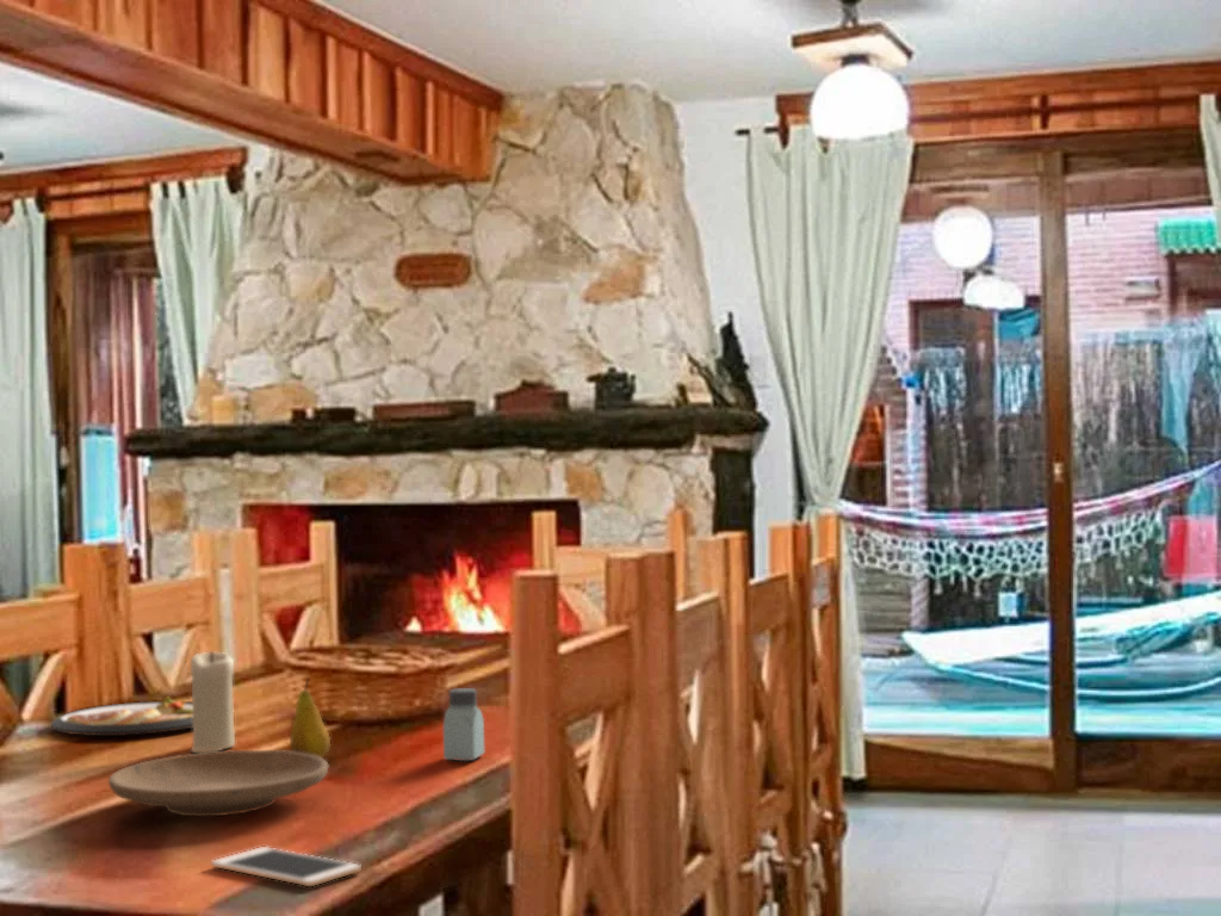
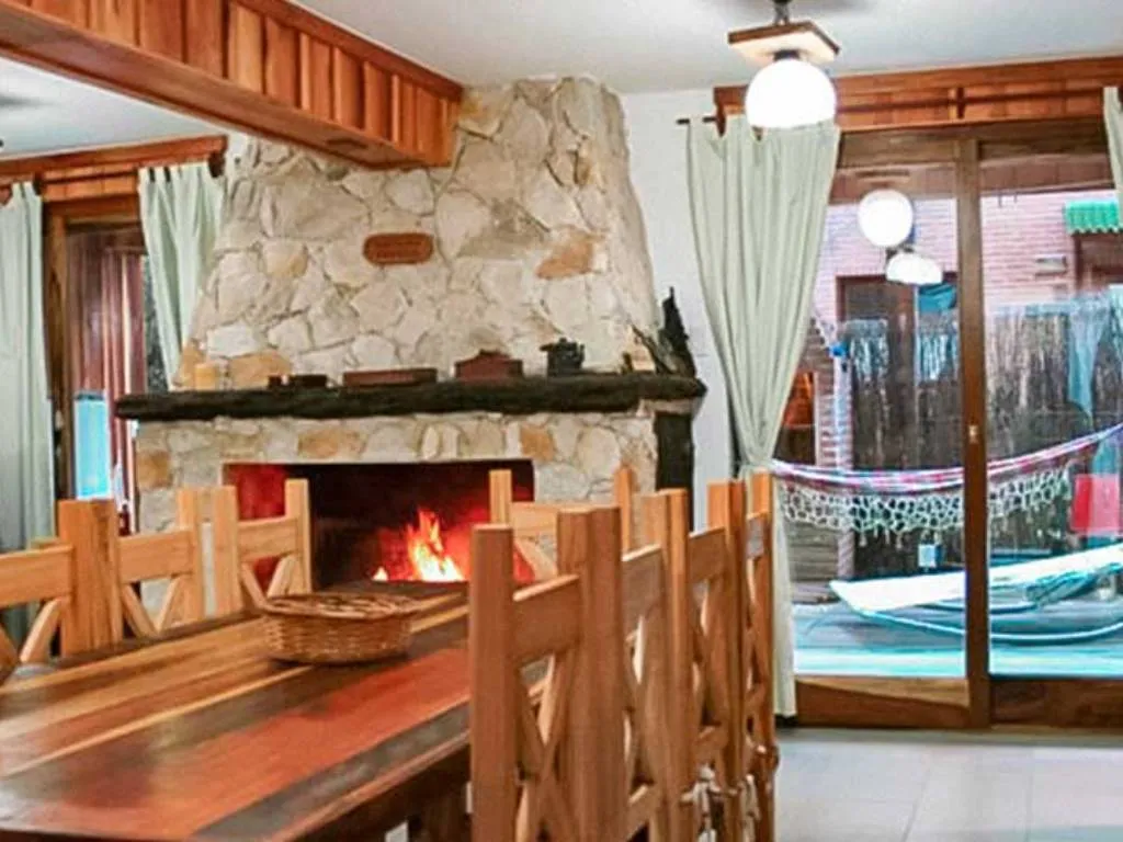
- cell phone [210,846,362,887]
- saltshaker [442,687,485,762]
- dish [50,695,193,737]
- fruit [289,677,331,759]
- plate [107,749,329,817]
- candle [190,650,236,754]
